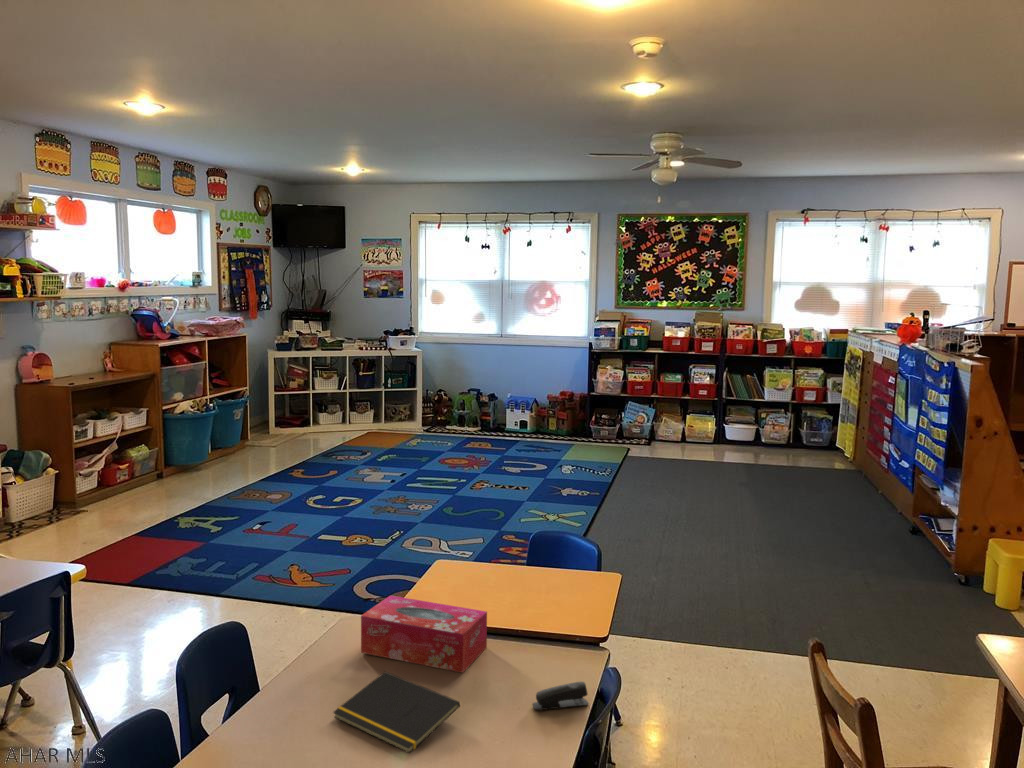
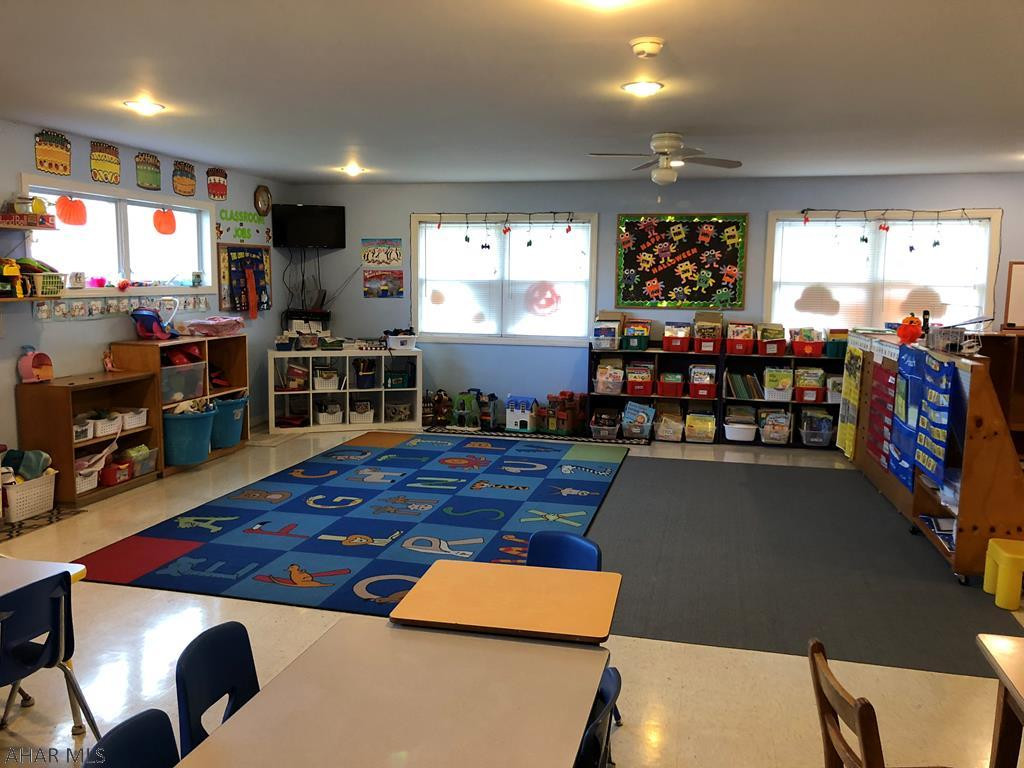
- stapler [532,681,589,711]
- tissue box [360,594,488,674]
- notepad [332,671,461,755]
